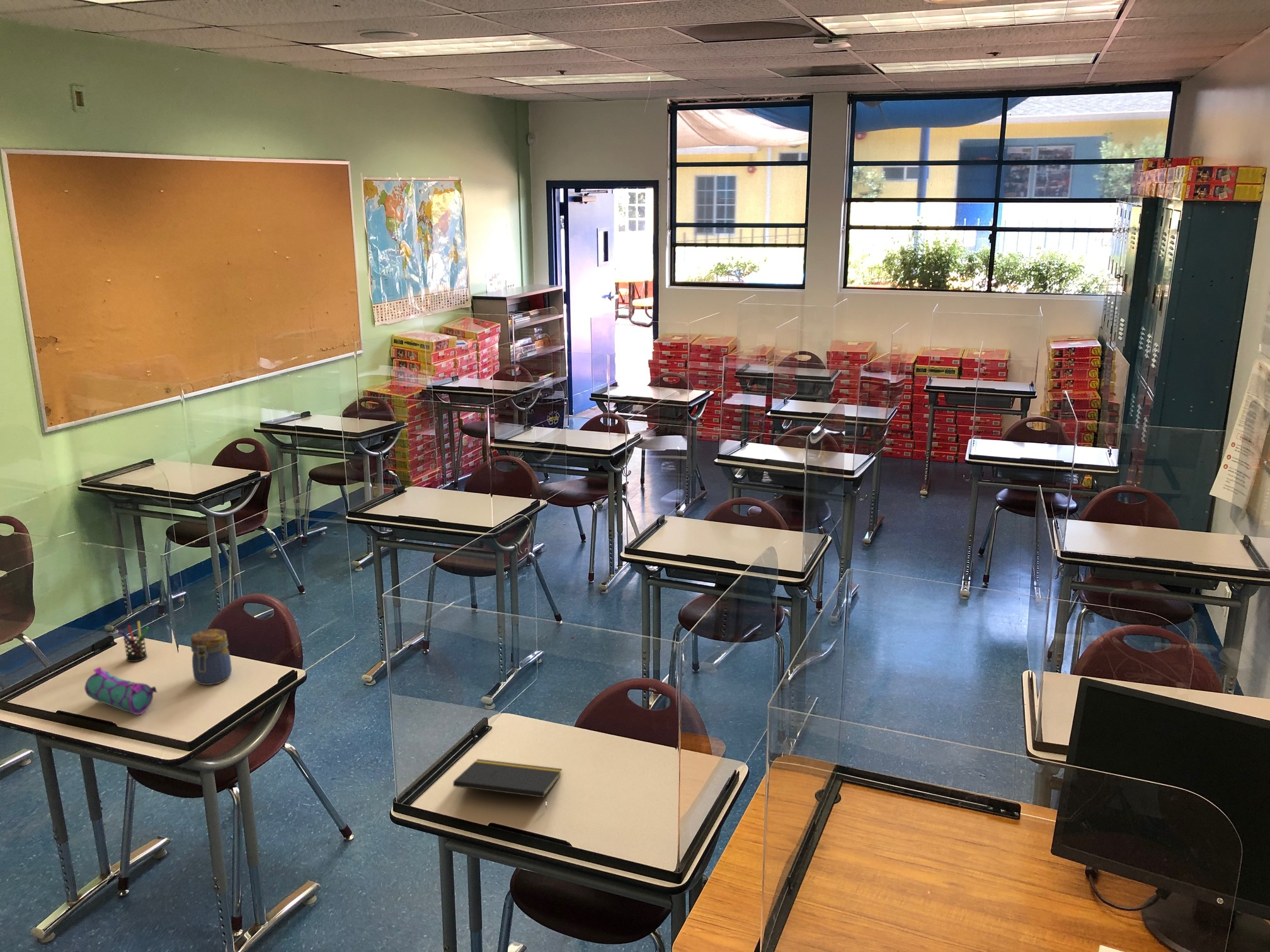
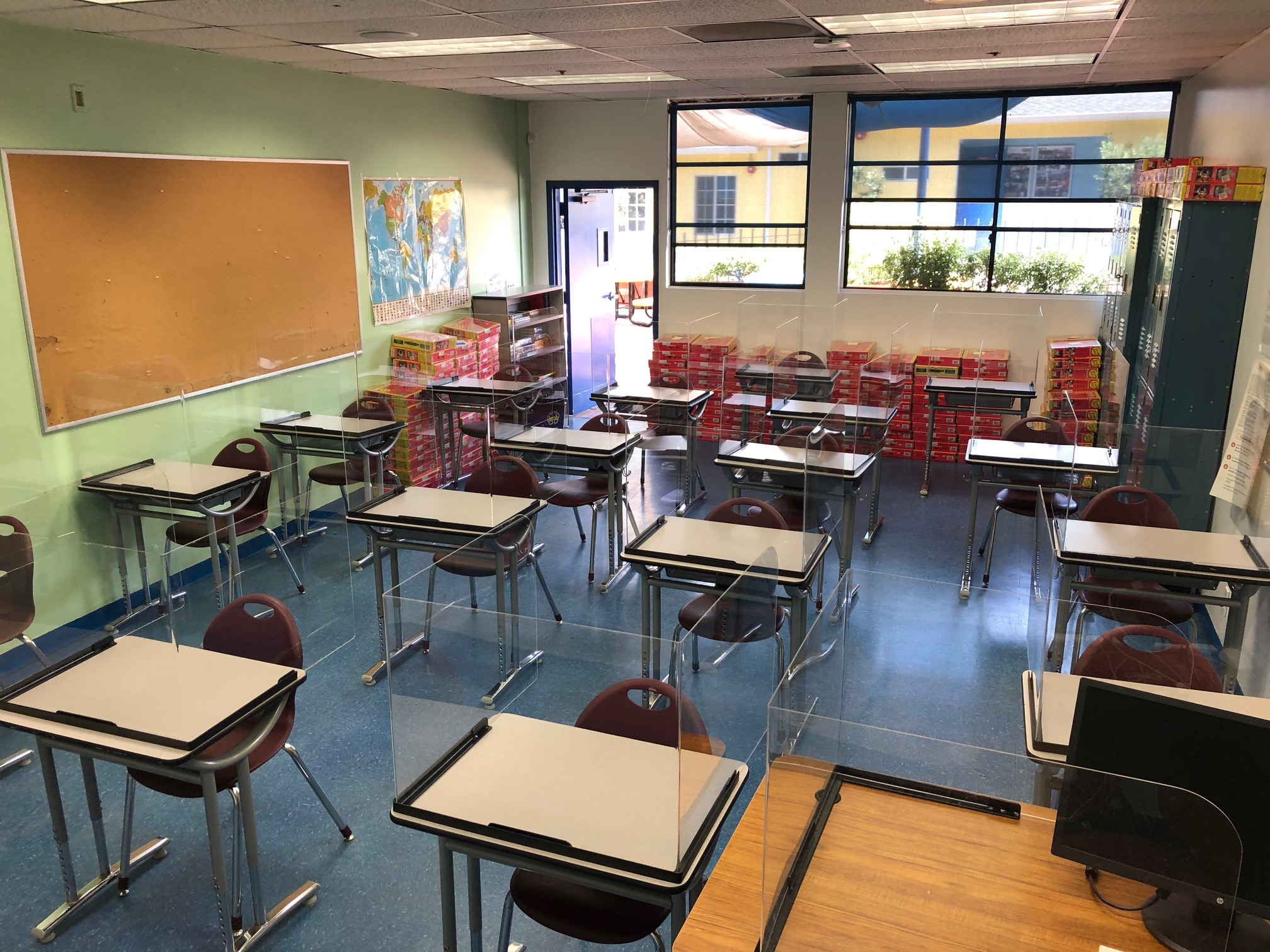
- notepad [452,758,563,810]
- pen holder [118,620,149,662]
- pencil case [84,666,157,715]
- jar [190,628,232,686]
